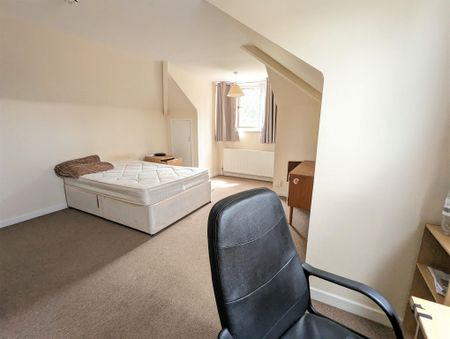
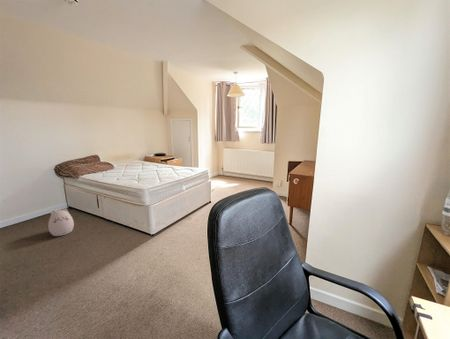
+ plush toy [47,207,75,237]
